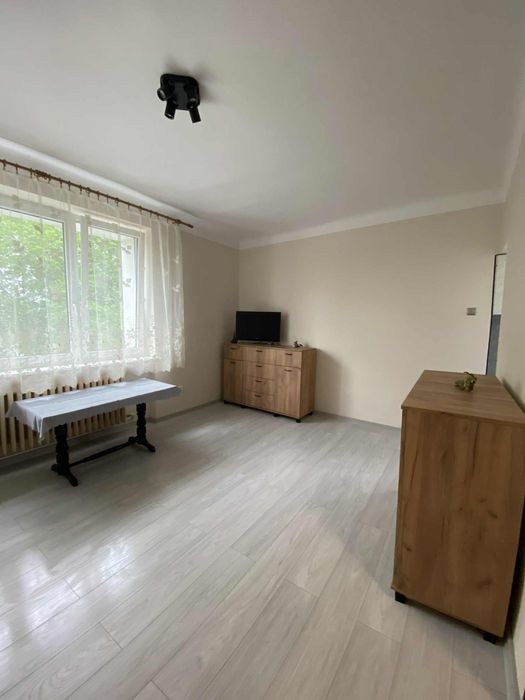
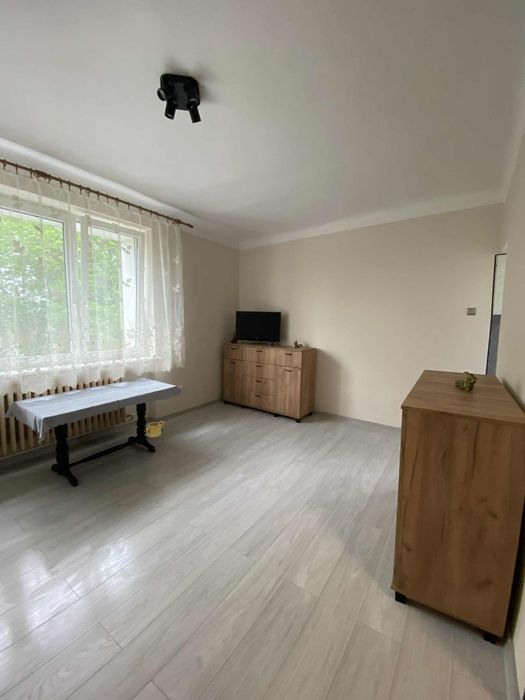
+ watering can [145,420,166,439]
